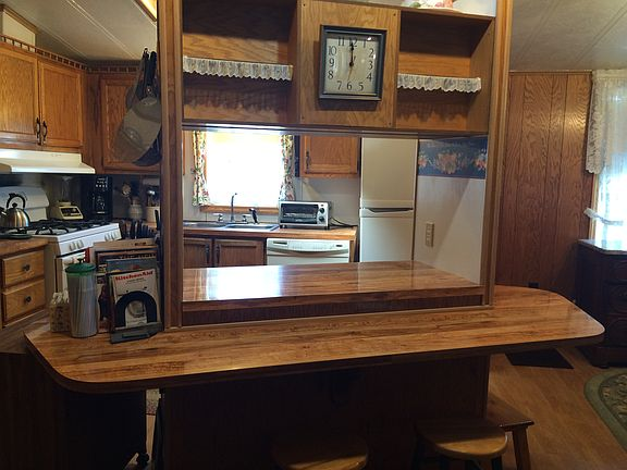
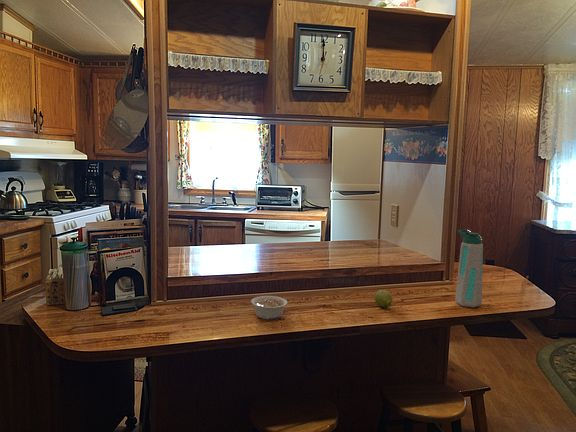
+ water bottle [454,228,484,308]
+ fruit [374,289,393,308]
+ legume [250,295,289,320]
